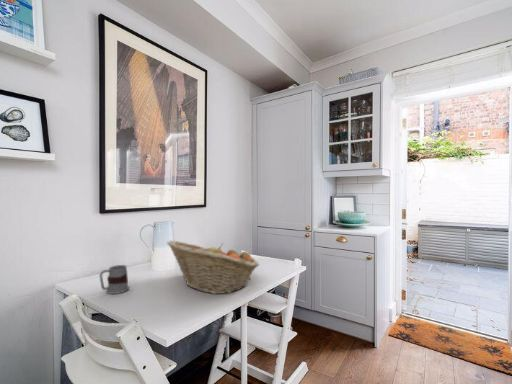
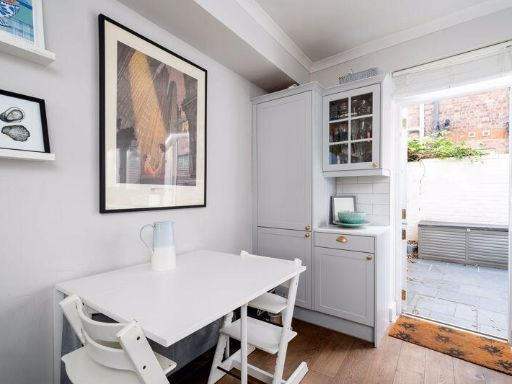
- fruit basket [166,240,260,295]
- mug [99,264,130,295]
